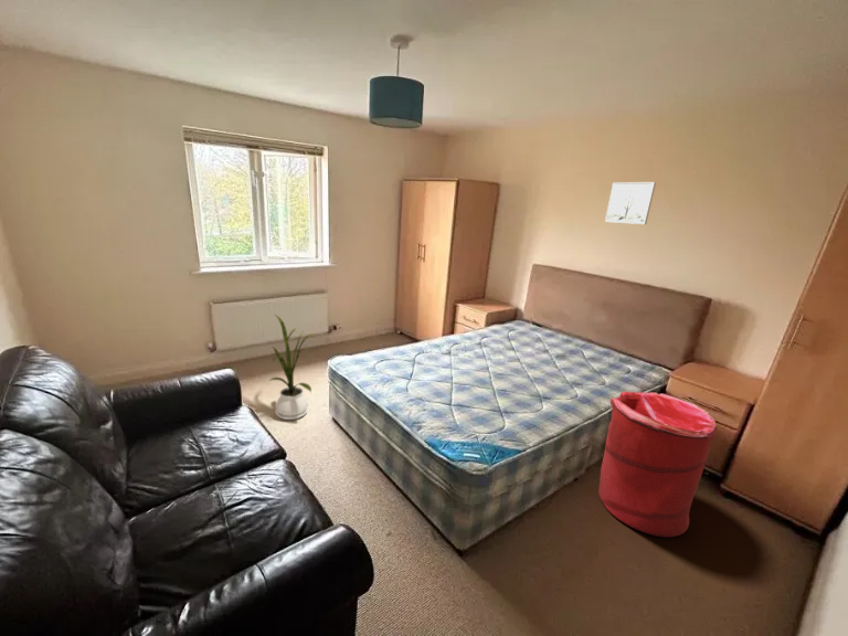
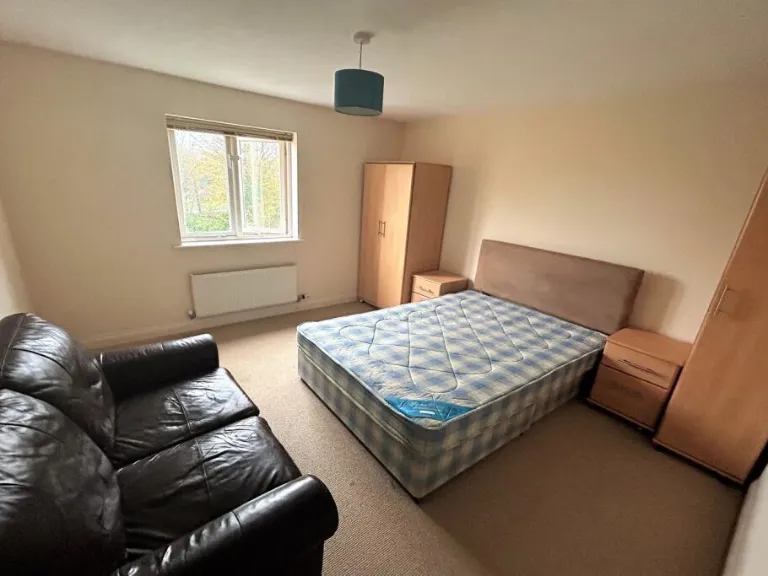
- wall art [604,181,657,225]
- laundry hamper [597,391,718,538]
- house plant [268,312,317,421]
